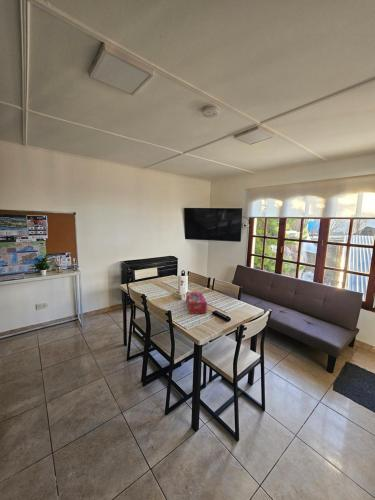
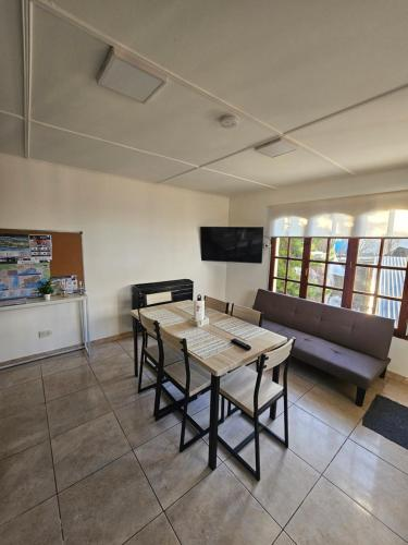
- tissue box [185,291,208,315]
